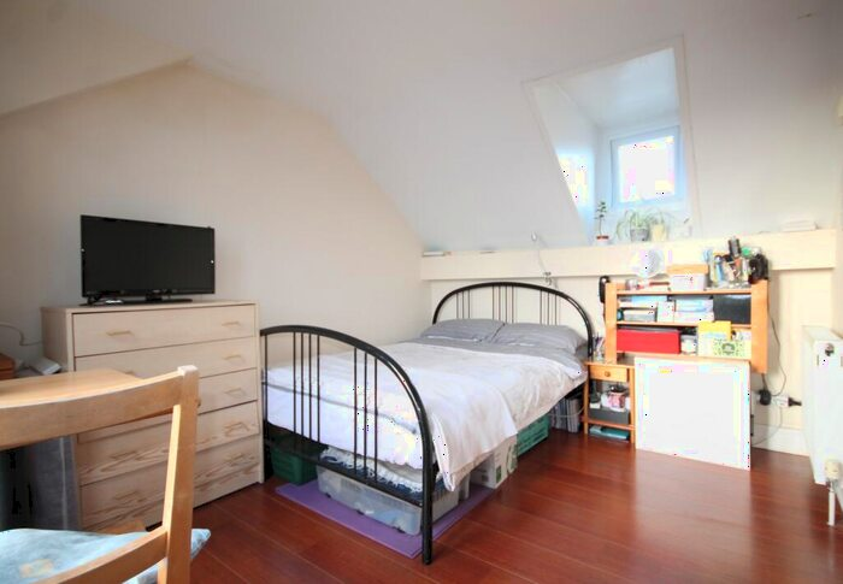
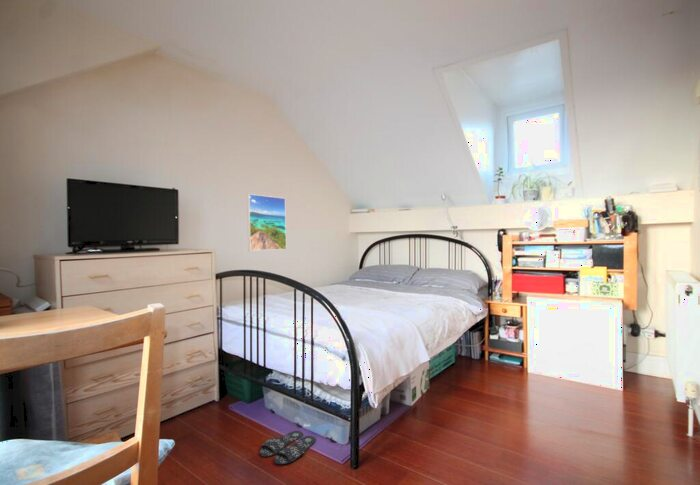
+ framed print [246,193,287,252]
+ slippers [259,430,317,465]
